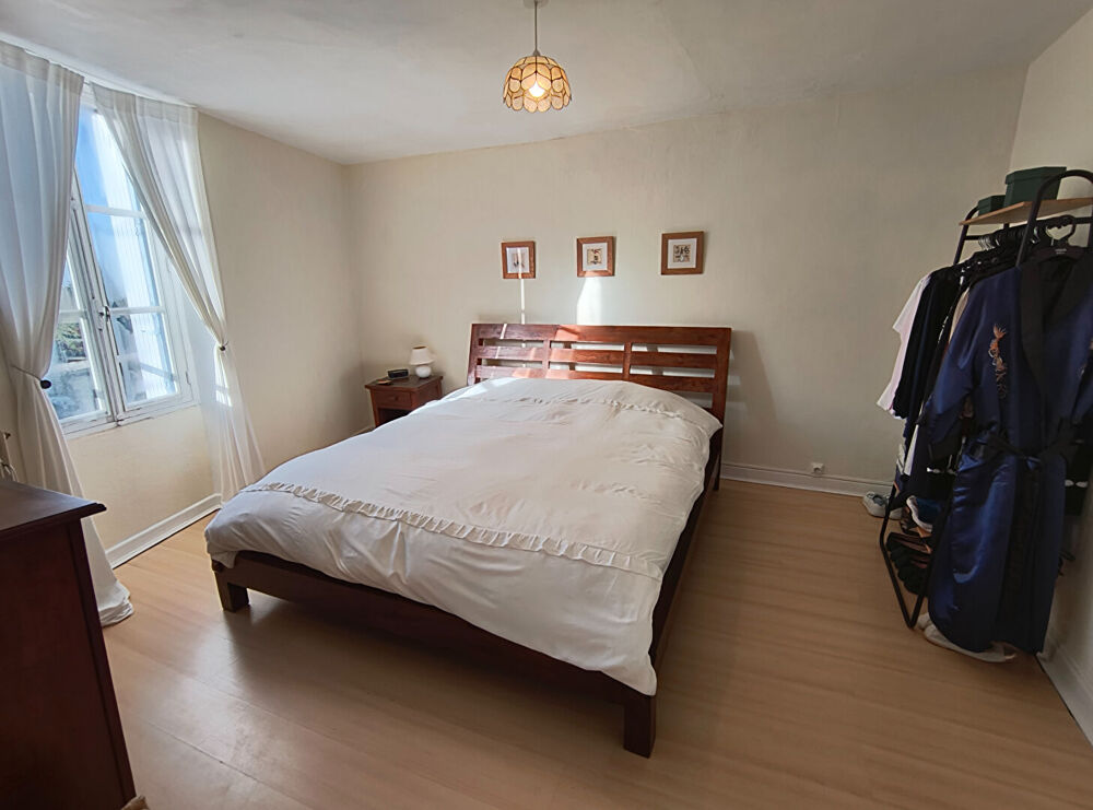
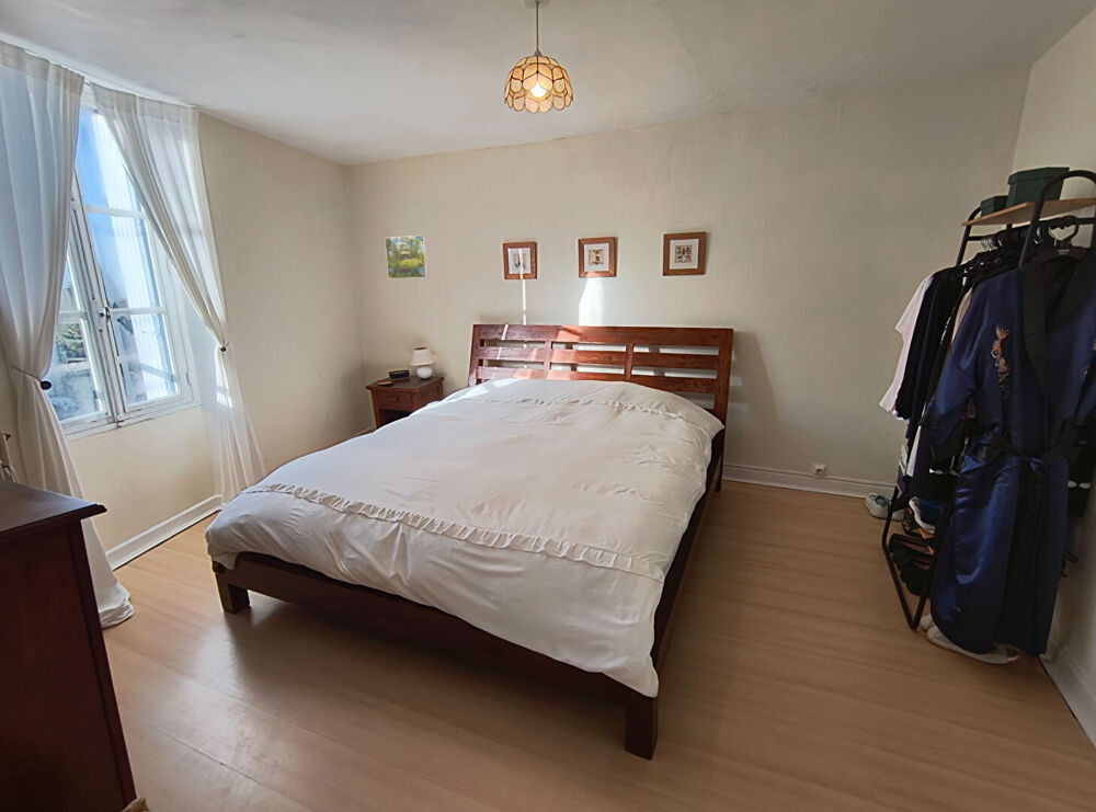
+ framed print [384,233,430,281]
